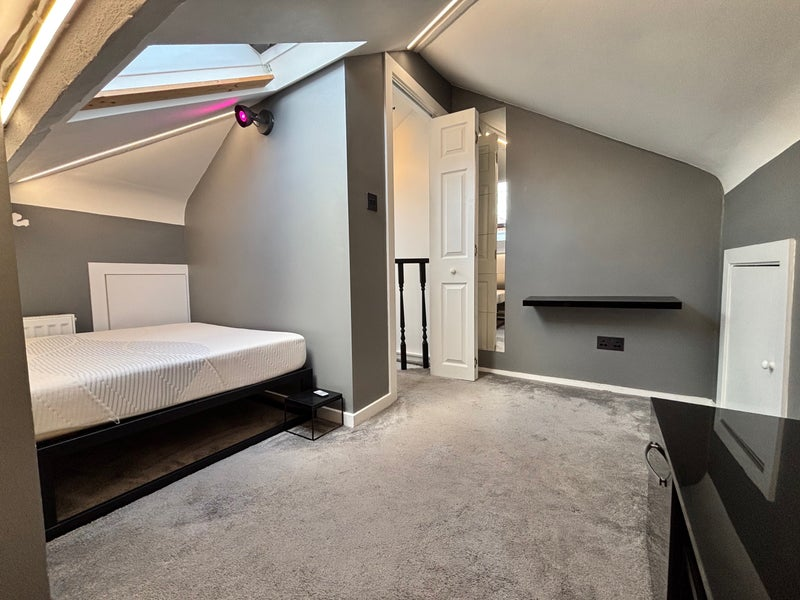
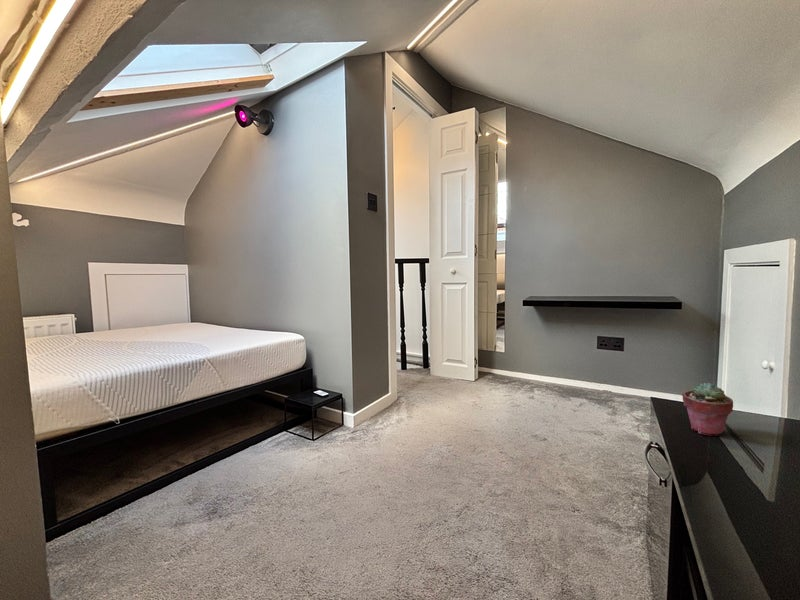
+ potted succulent [681,382,734,437]
